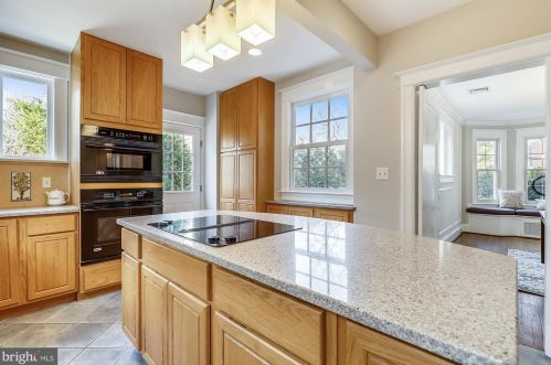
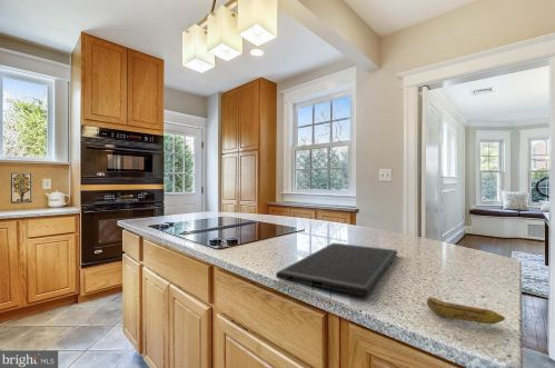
+ banana [426,296,506,325]
+ cutting board [275,241,398,297]
